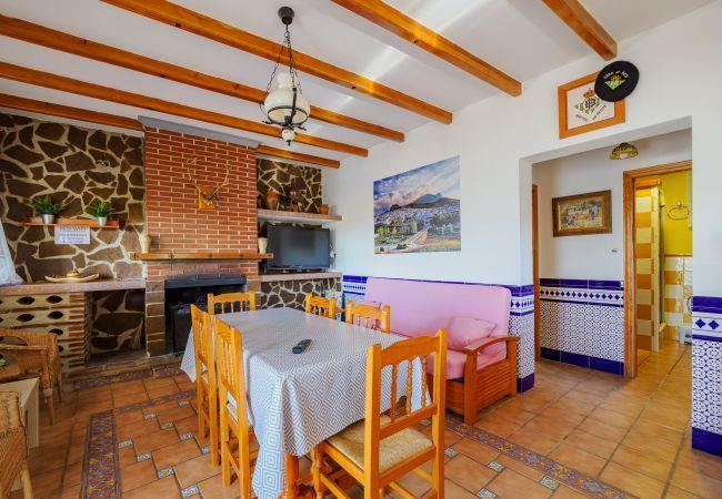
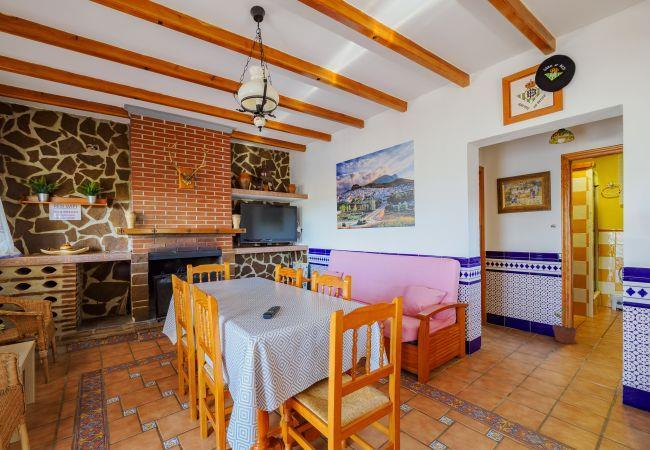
+ potted plant [552,307,578,345]
